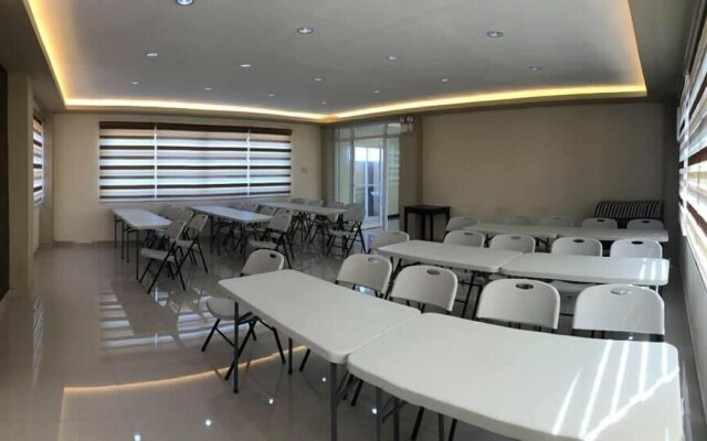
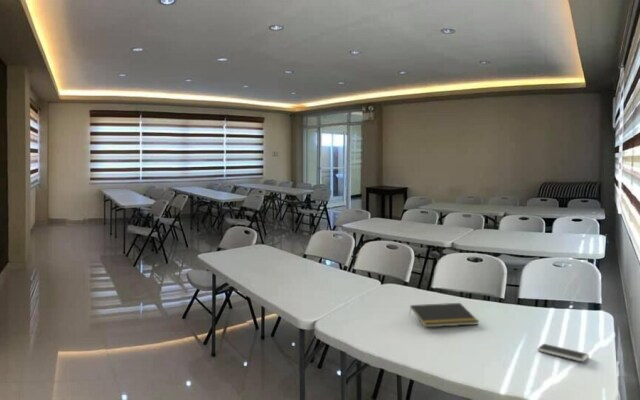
+ smartphone [536,343,590,363]
+ notepad [408,302,480,328]
